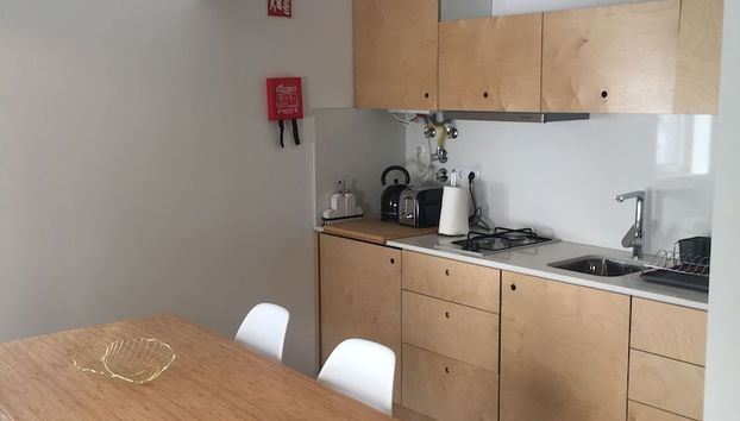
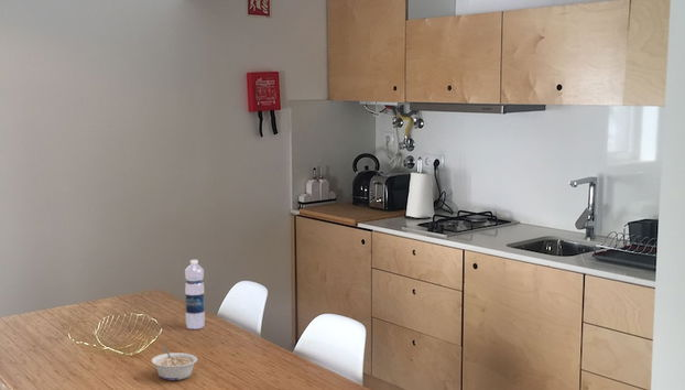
+ water bottle [184,259,206,331]
+ legume [151,346,198,381]
